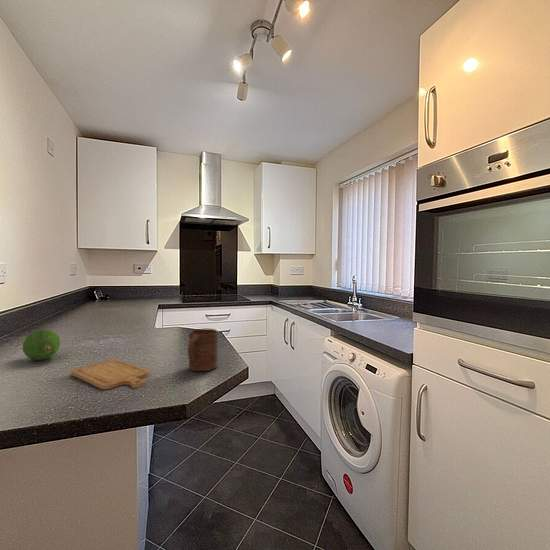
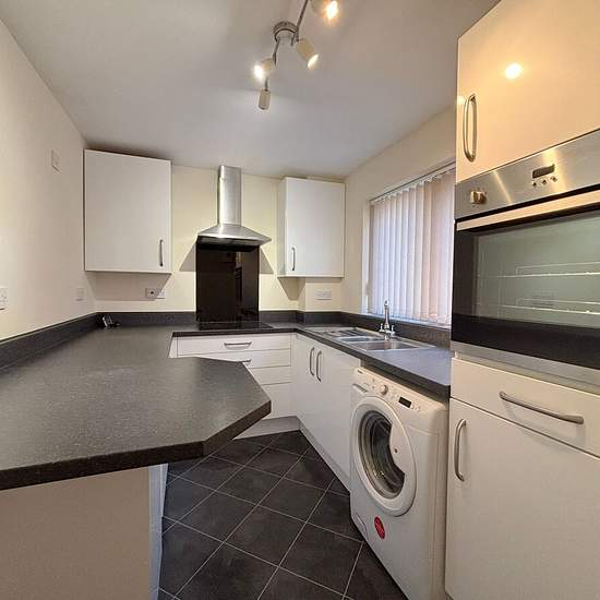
- chopping board [71,358,151,390]
- cup [187,328,219,372]
- fruit [22,328,61,361]
